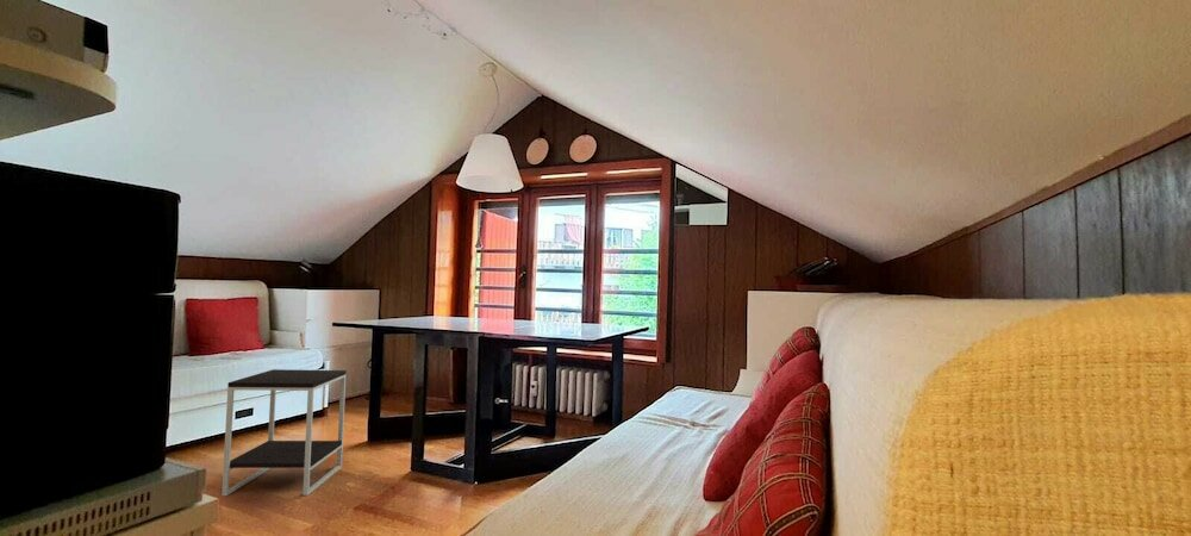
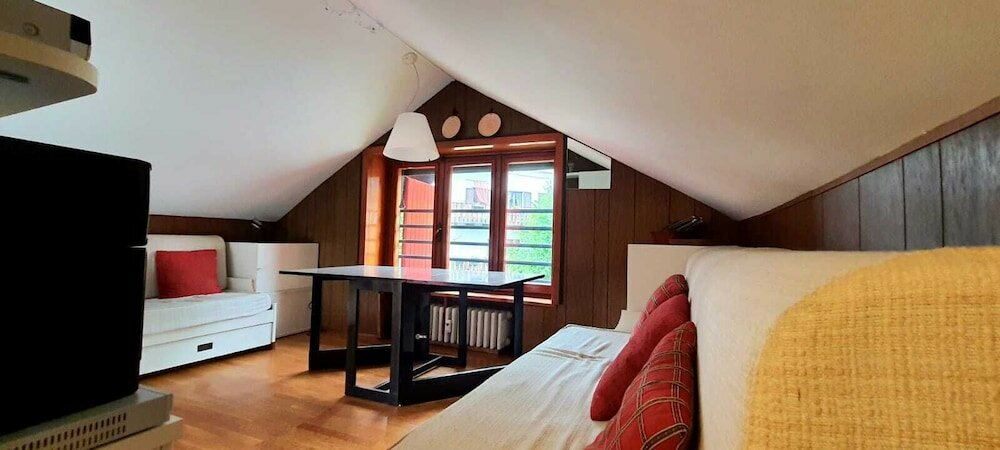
- side table [220,368,347,497]
